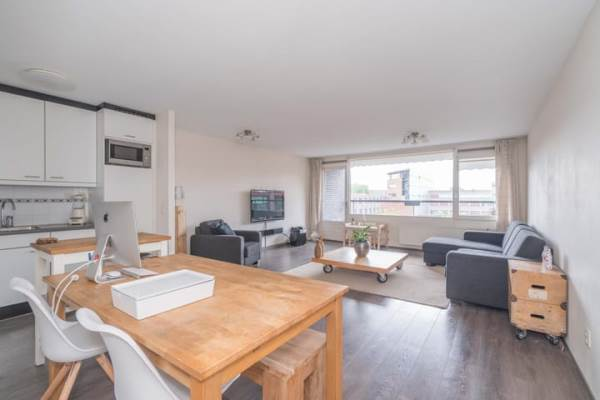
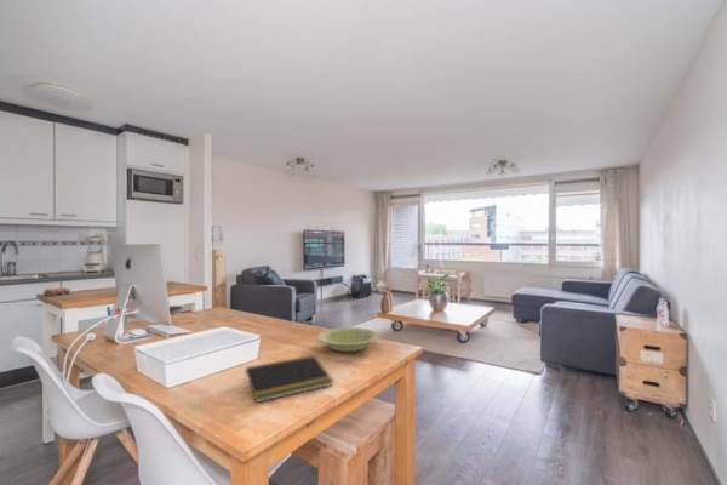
+ notepad [242,354,334,404]
+ bowl [316,326,379,353]
